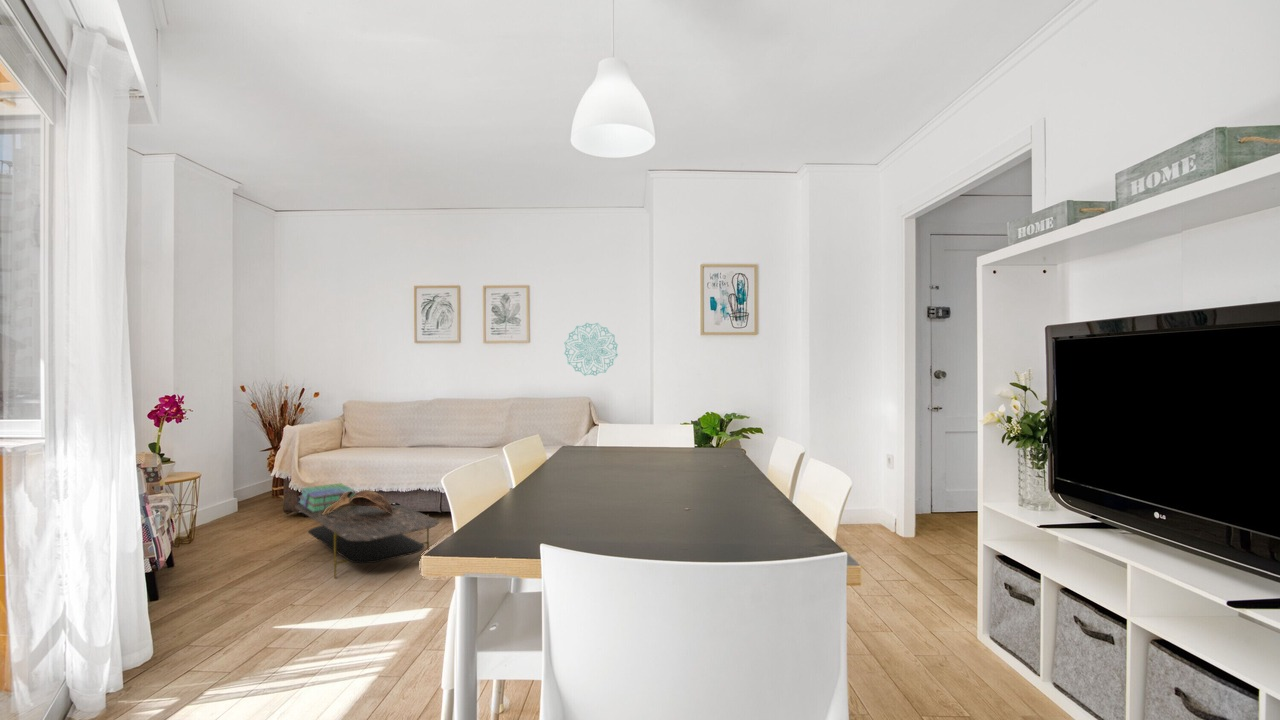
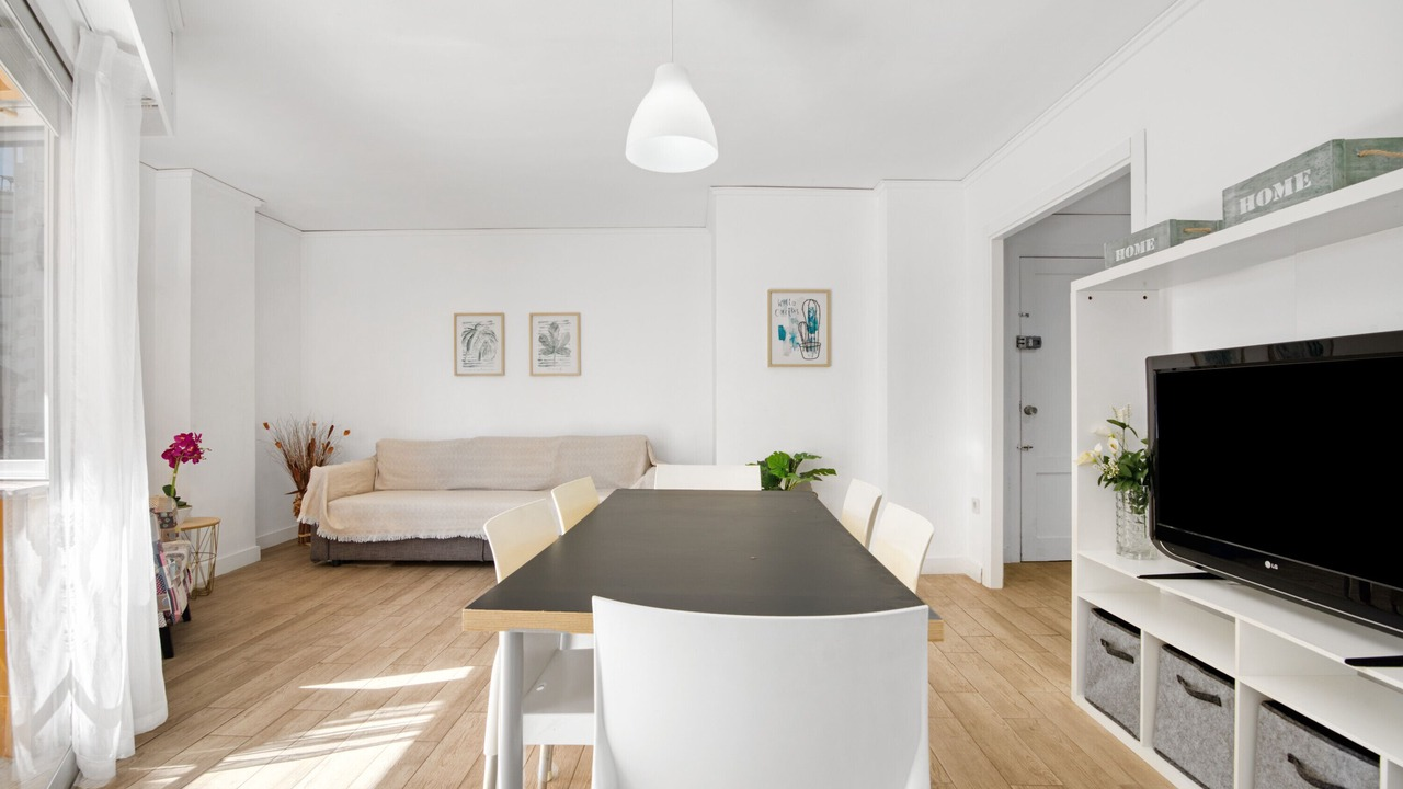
- coffee table [294,498,440,580]
- decorative bowl [322,489,401,515]
- wall decoration [563,322,619,377]
- stack of books [297,482,357,512]
